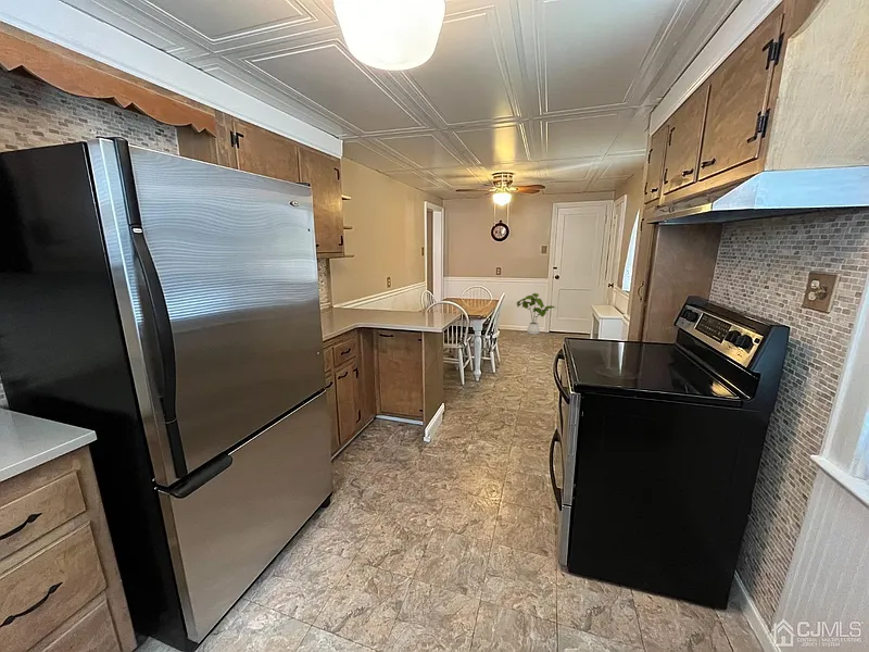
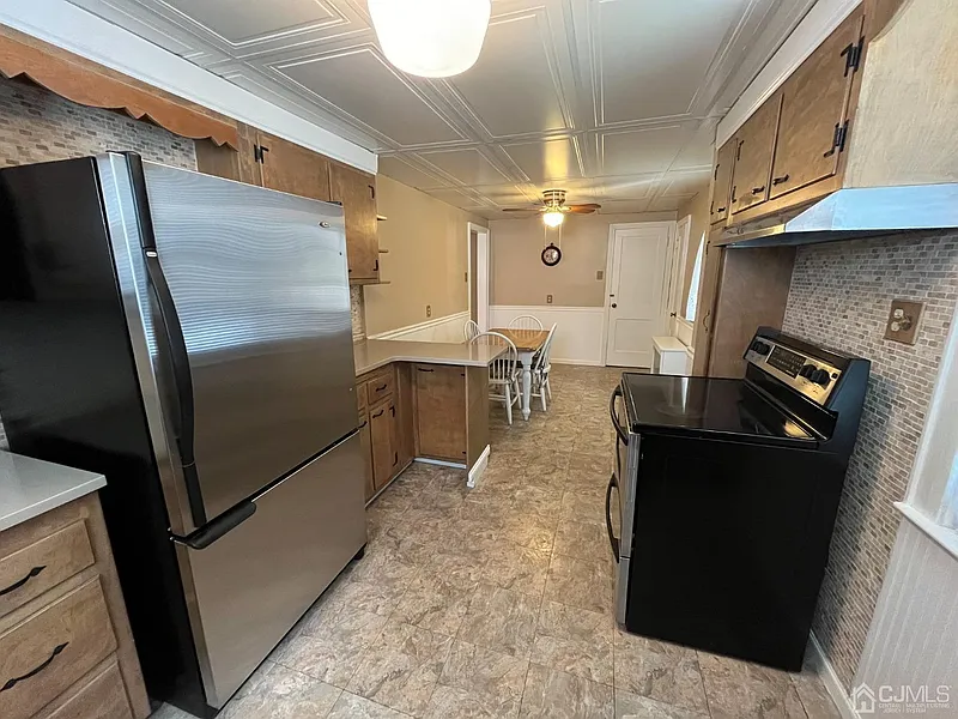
- house plant [515,292,556,336]
